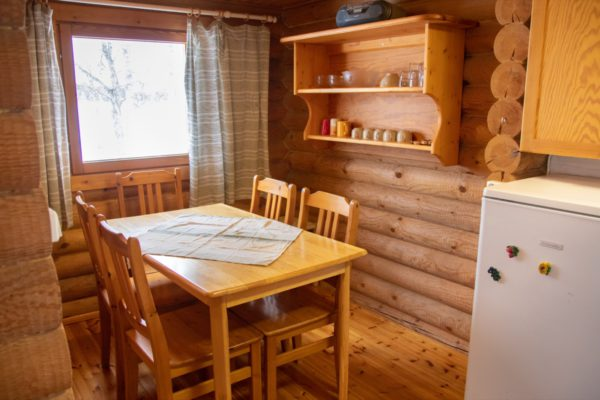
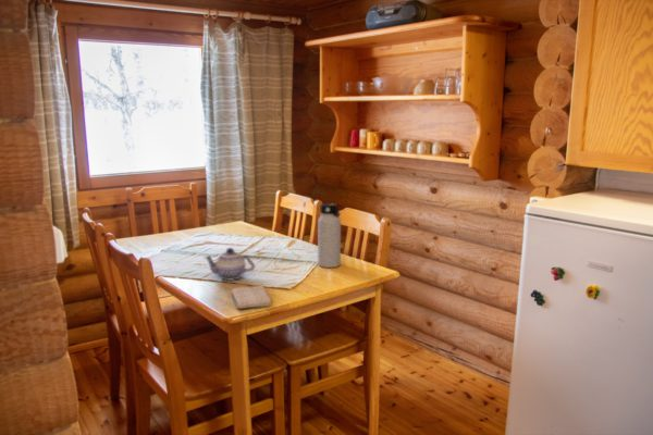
+ water bottle [317,202,342,269]
+ washcloth [231,285,272,310]
+ teapot [204,247,256,282]
